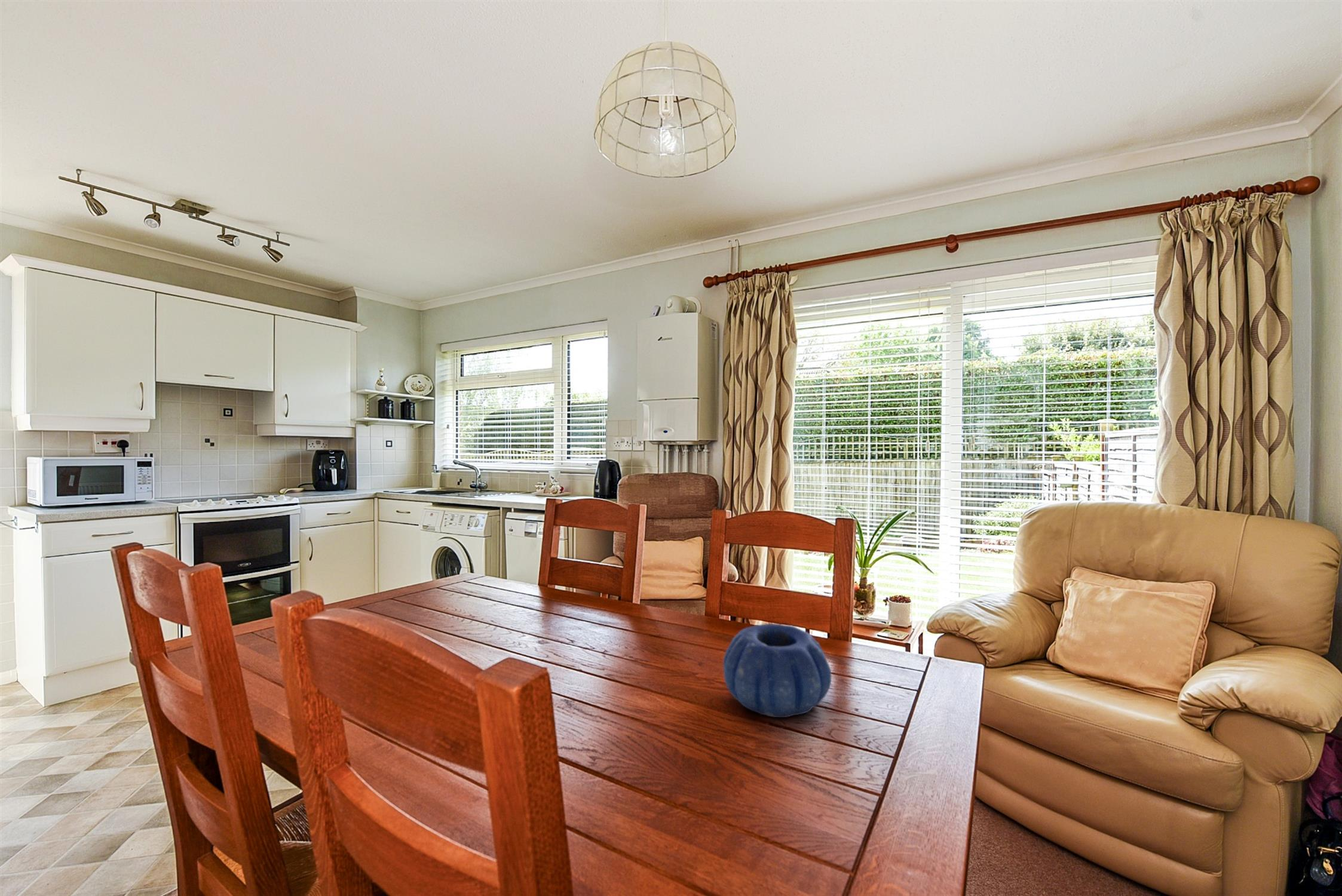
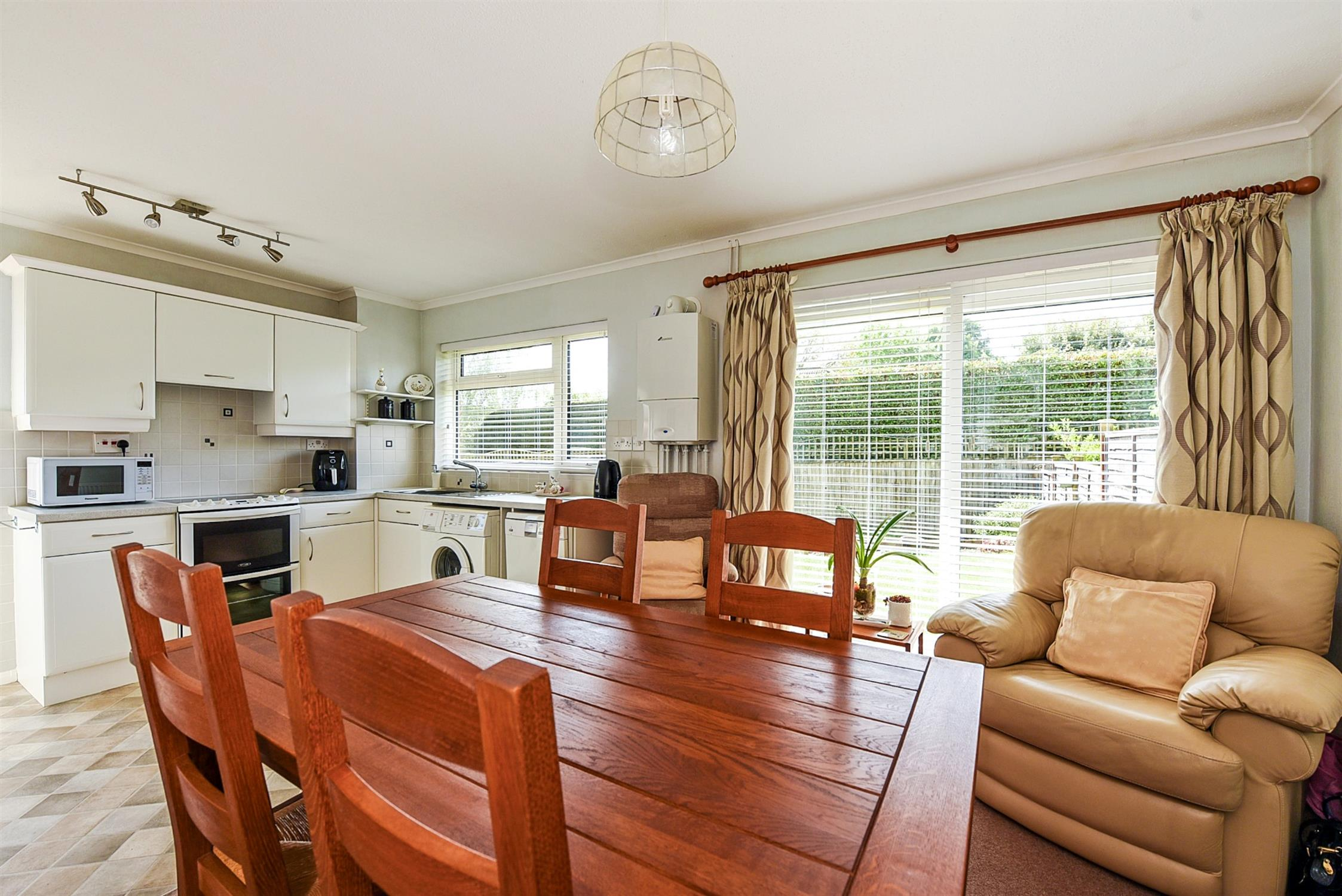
- decorative bowl [722,623,832,718]
